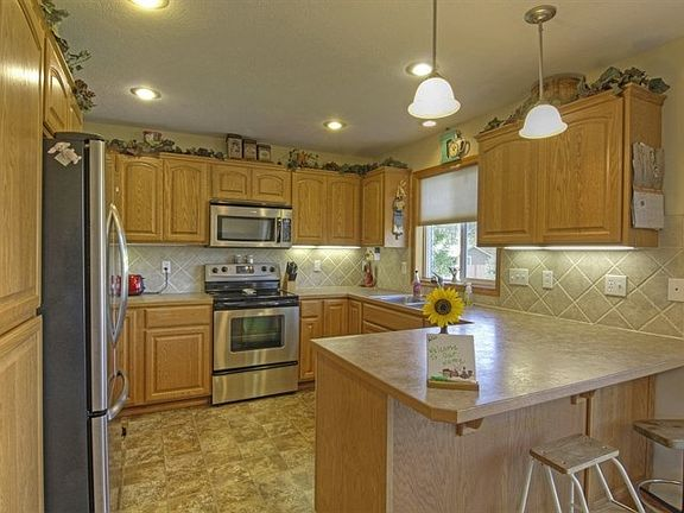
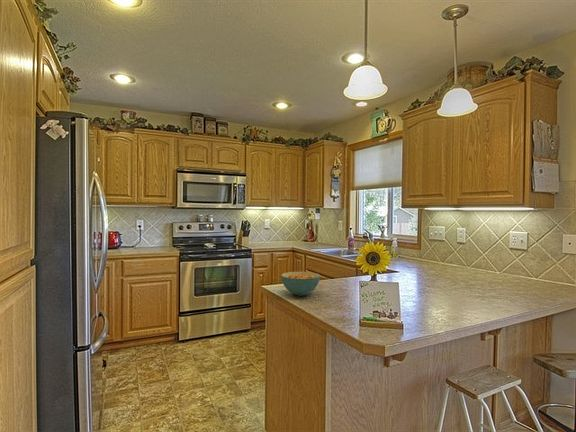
+ cereal bowl [280,271,321,297]
